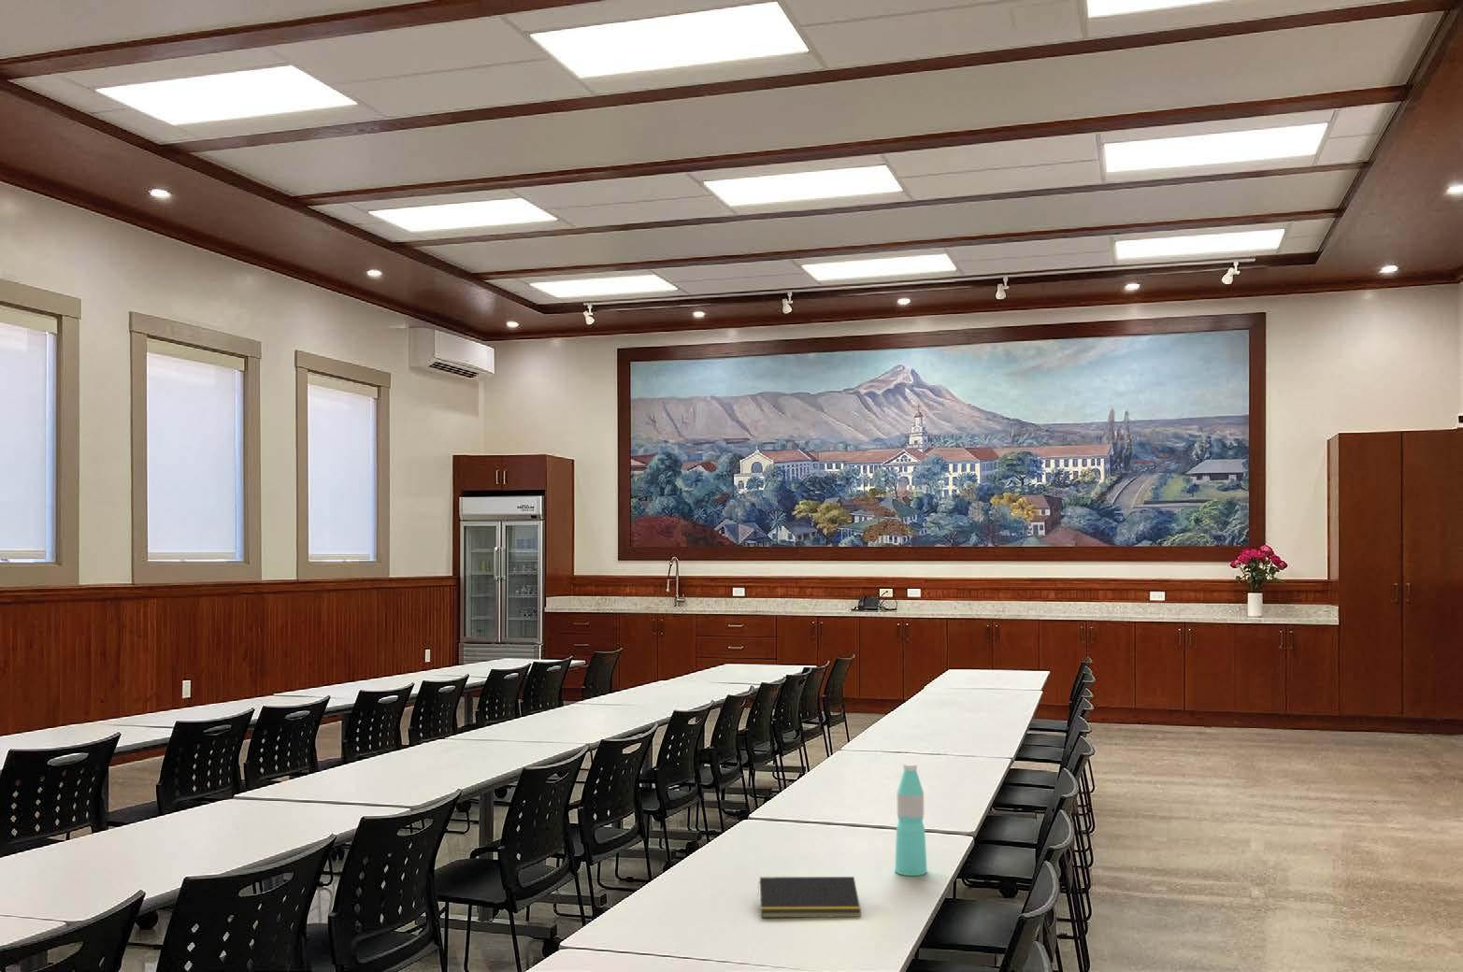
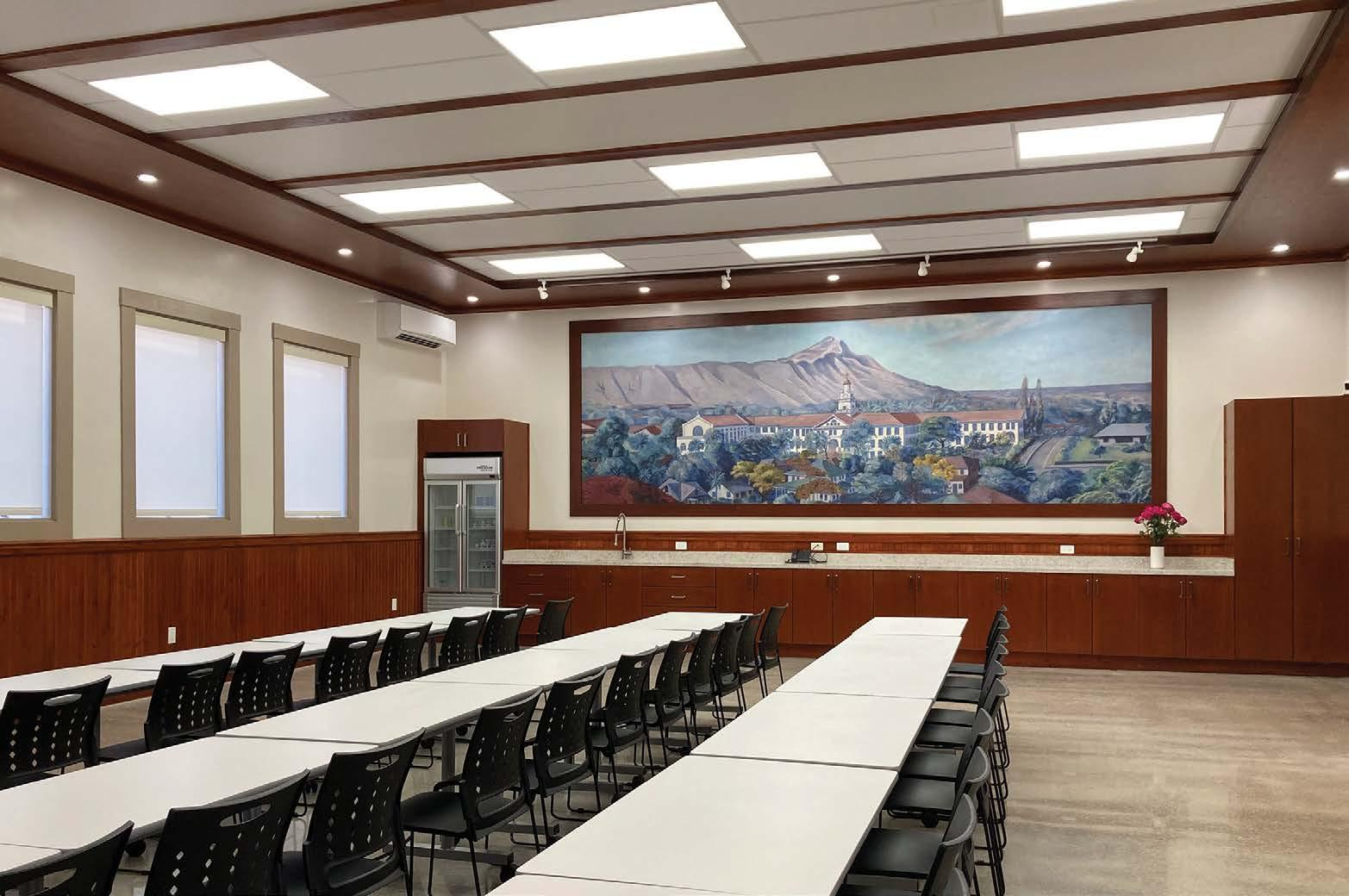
- notepad [756,875,862,919]
- water bottle [894,762,928,877]
